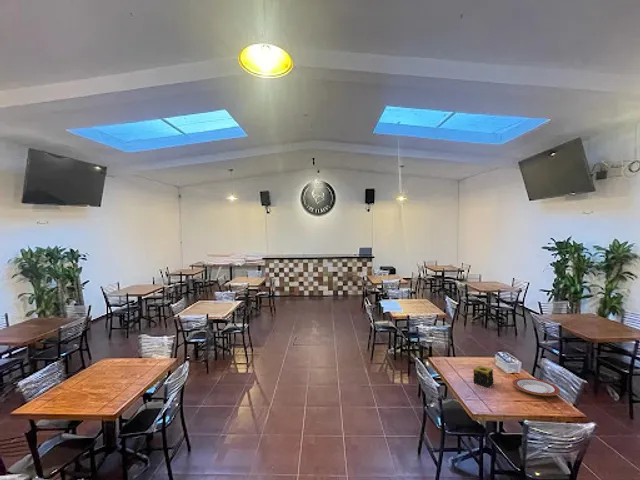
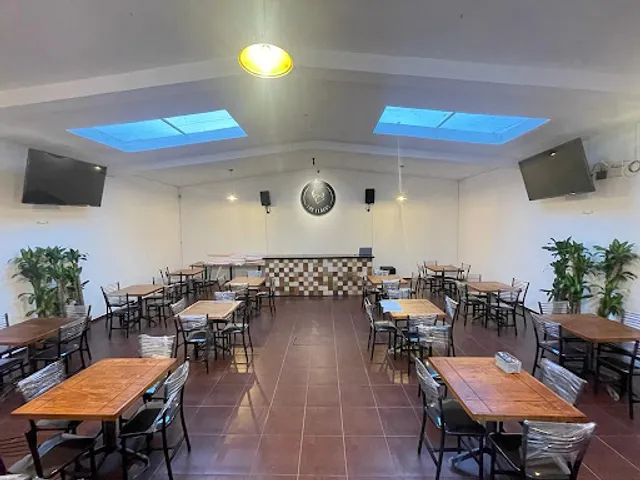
- plate [511,377,561,397]
- candle [472,365,494,388]
